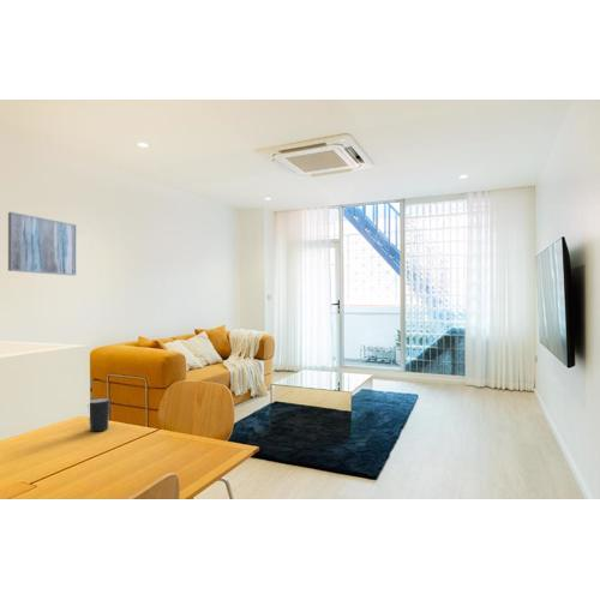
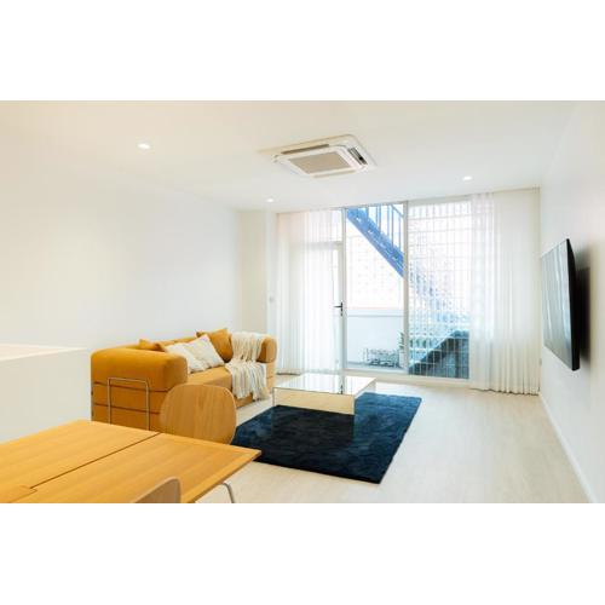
- mug [88,397,112,432]
- wall art [7,211,77,277]
